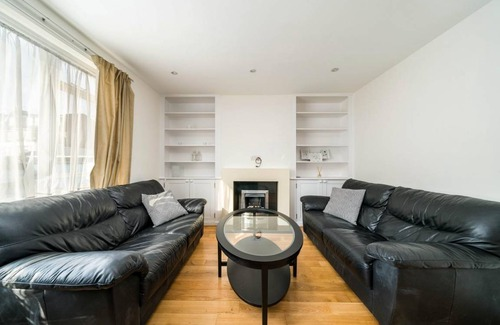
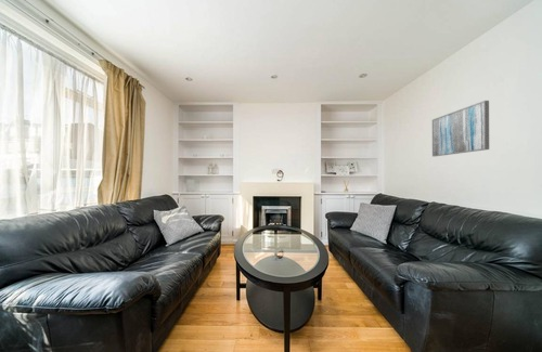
+ wall art [431,100,490,157]
